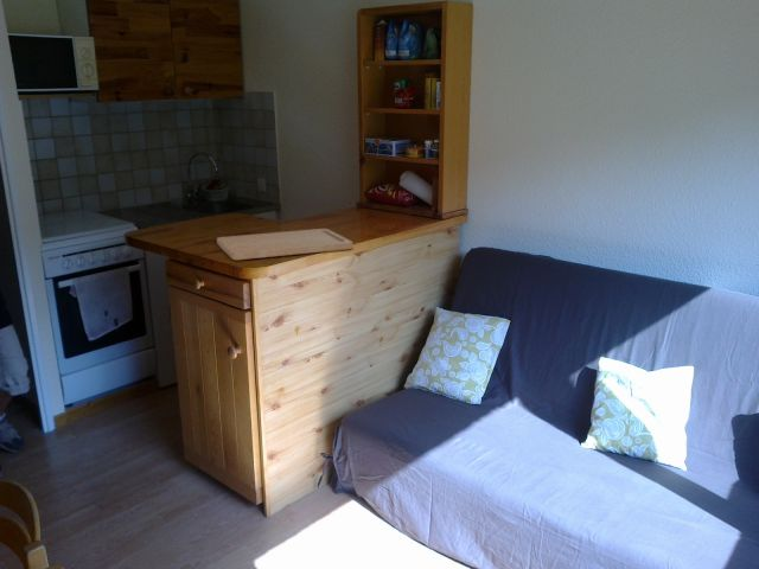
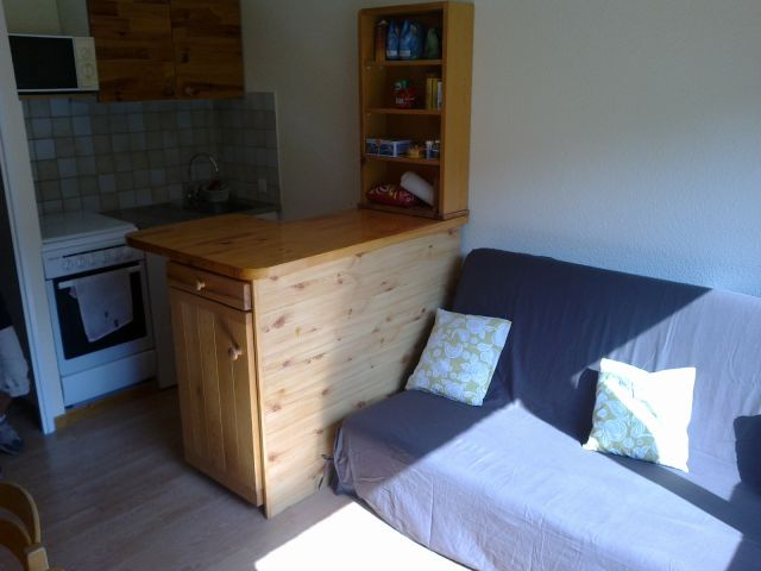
- cutting board [216,228,353,261]
